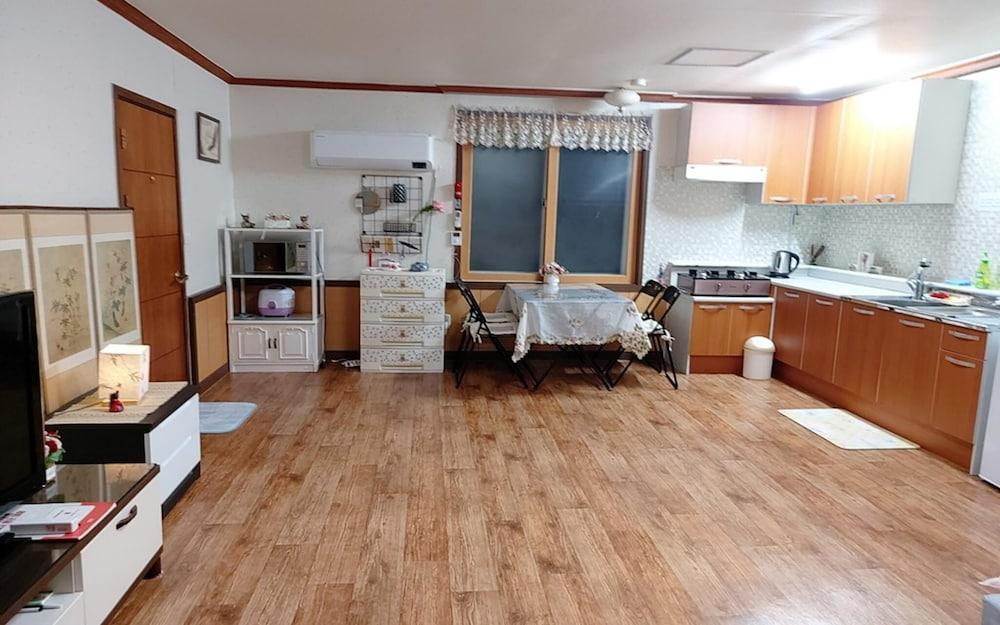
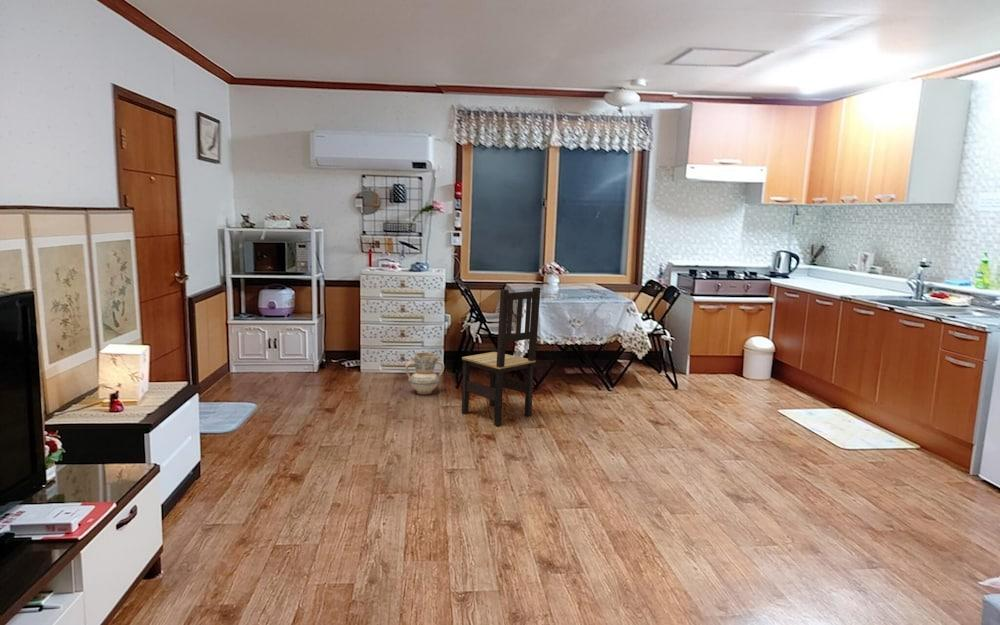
+ ceramic jug [404,351,445,395]
+ dining chair [461,286,541,427]
